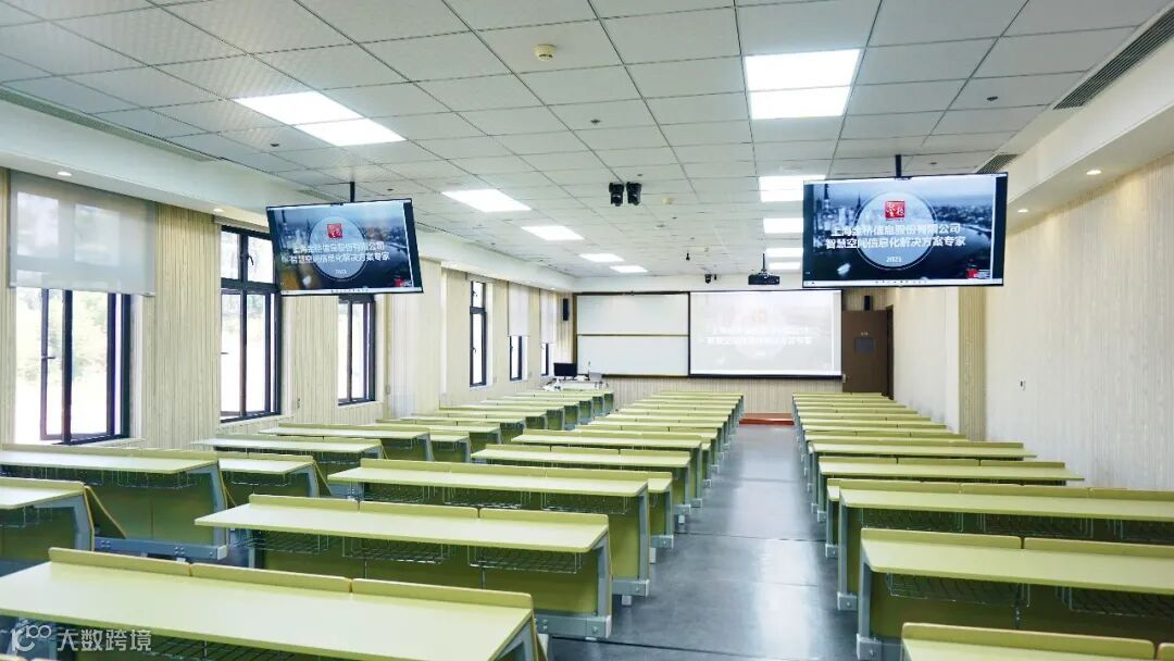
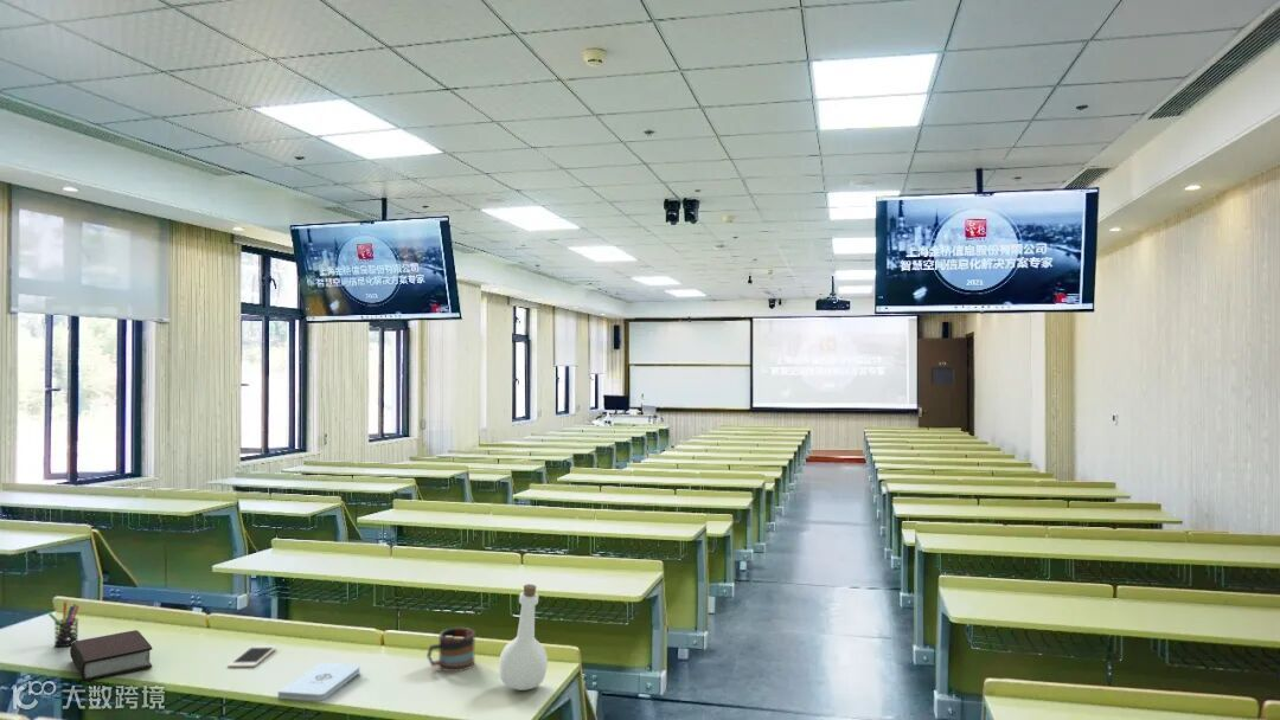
+ cell phone [226,645,277,668]
+ pen holder [47,600,81,648]
+ bible [69,629,153,683]
+ notepad [277,662,361,702]
+ bottle [498,583,549,692]
+ mug [425,626,476,673]
